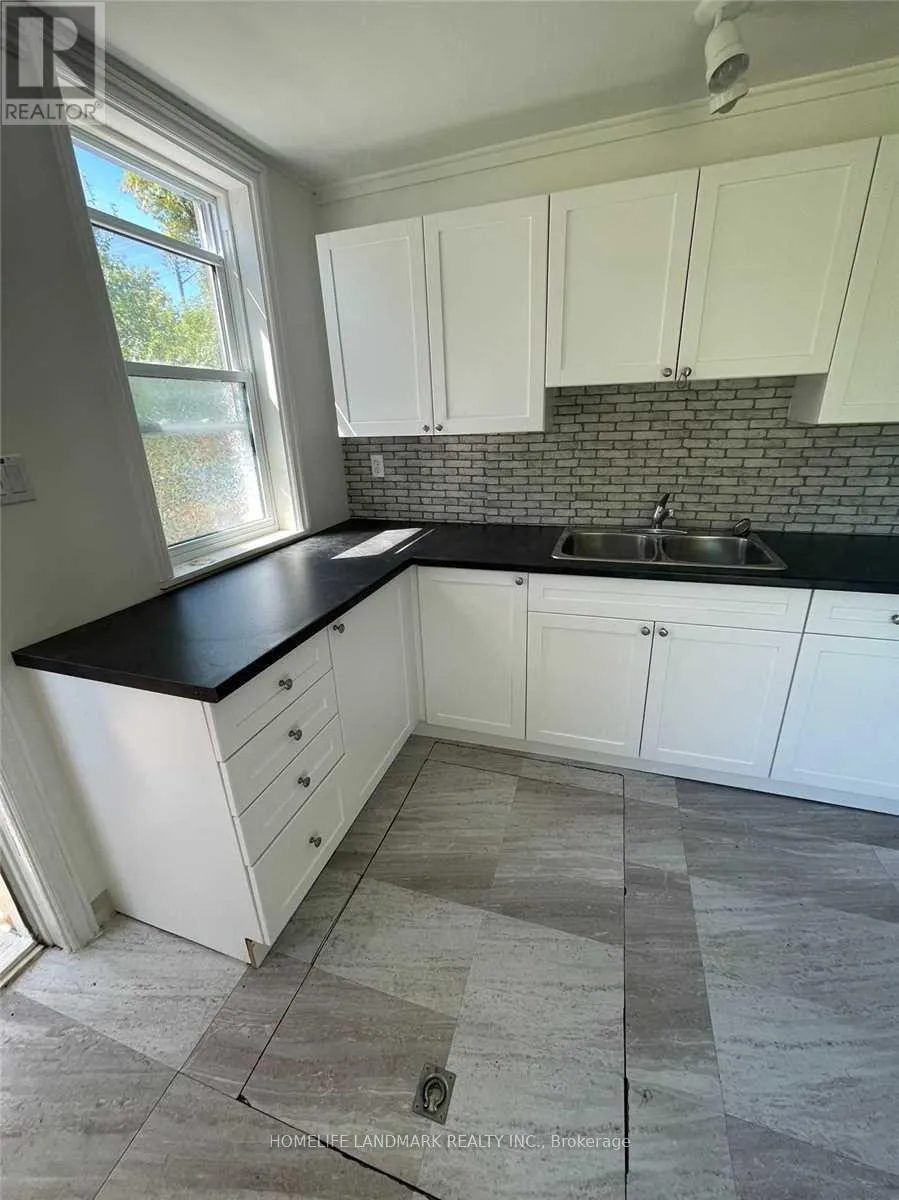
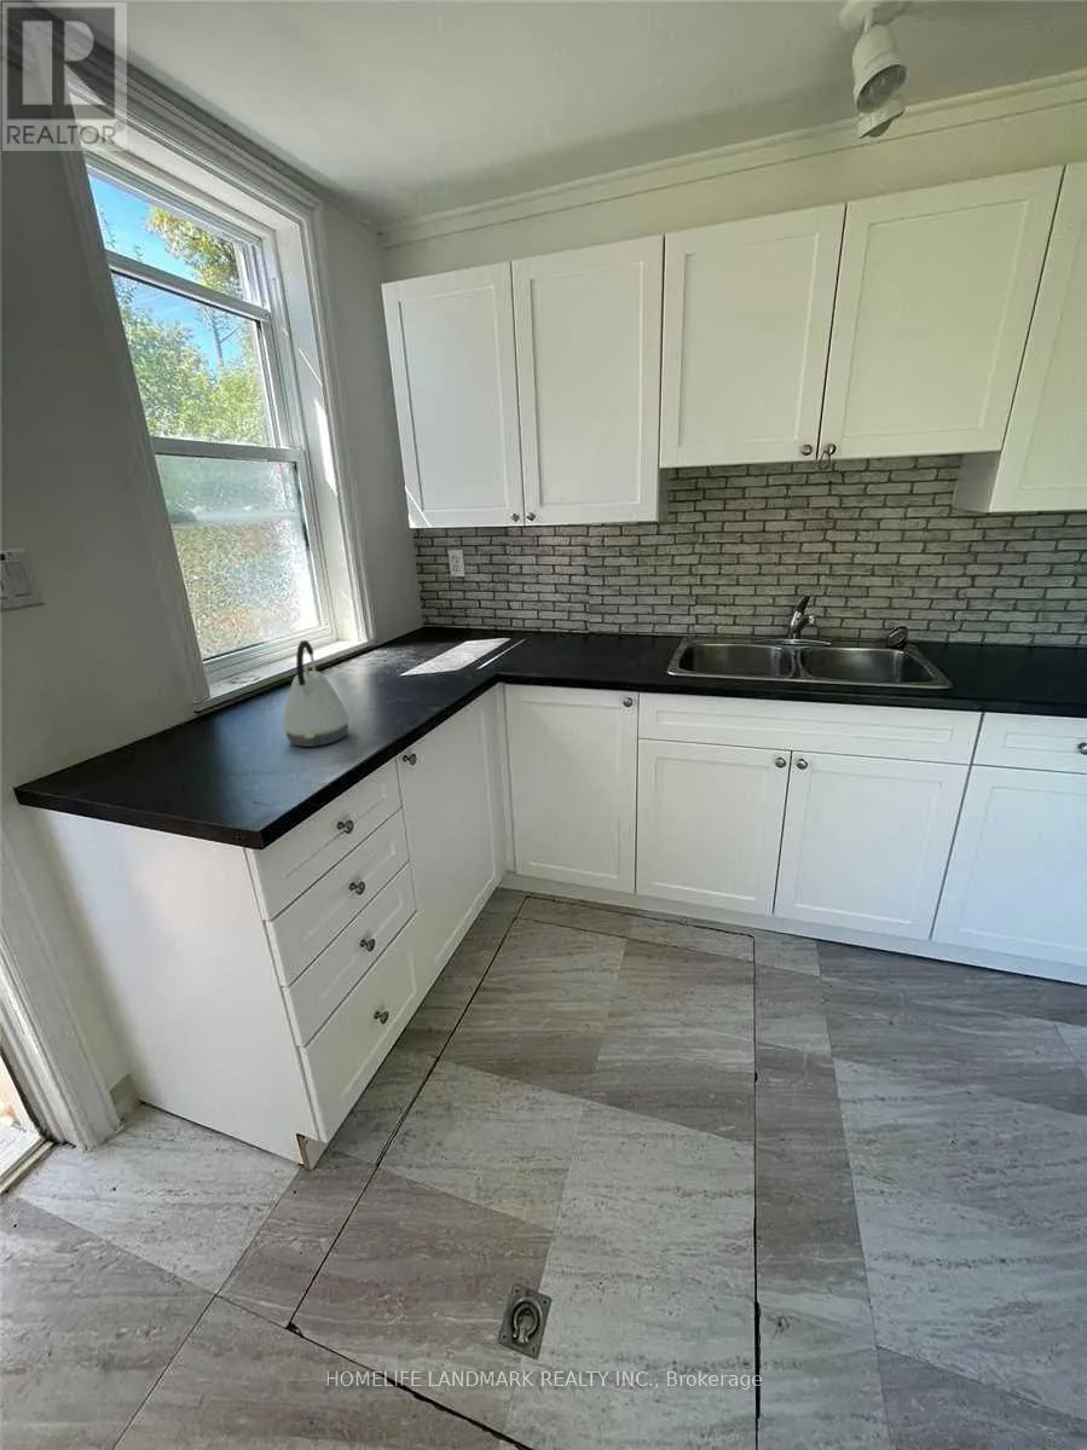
+ kettle [281,639,351,748]
